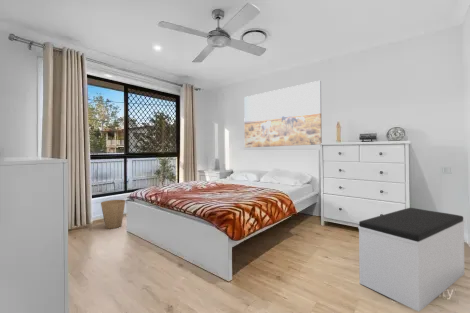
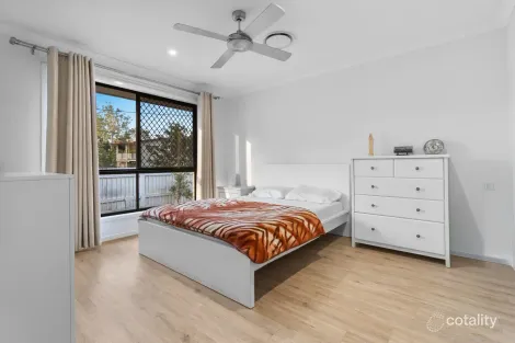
- bench [357,207,465,313]
- trash can [100,199,126,230]
- wall art [243,80,323,149]
